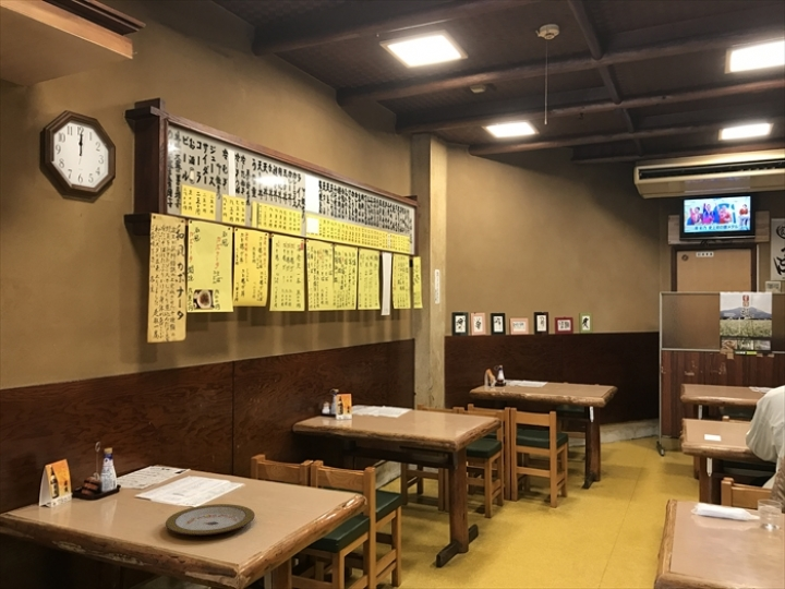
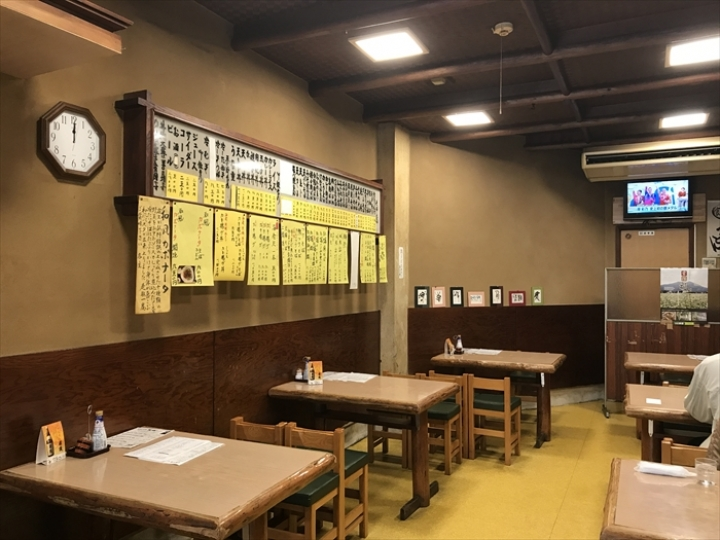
- plate [165,503,256,537]
